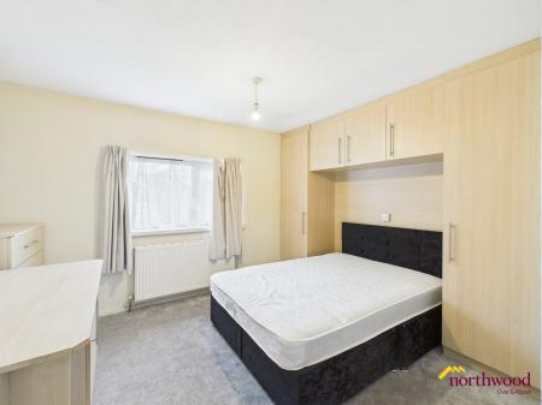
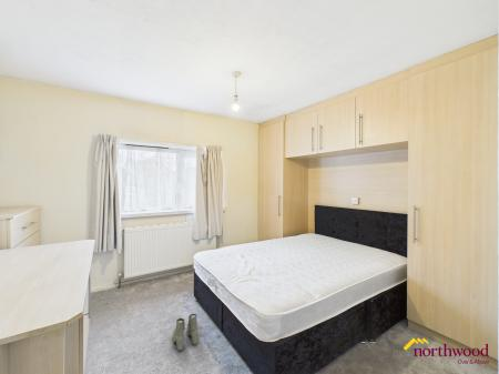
+ boots [172,313,200,352]
